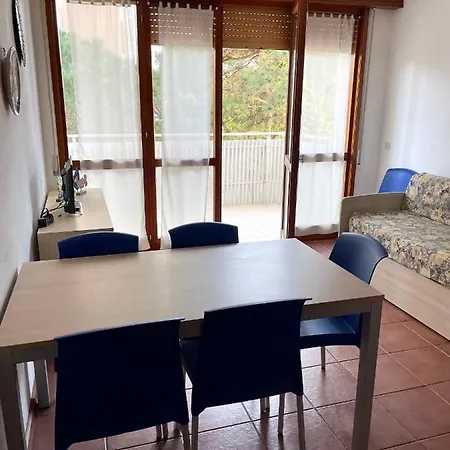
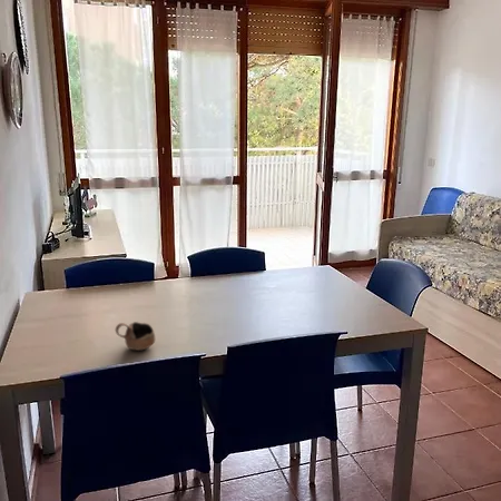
+ cup [115,321,156,352]
